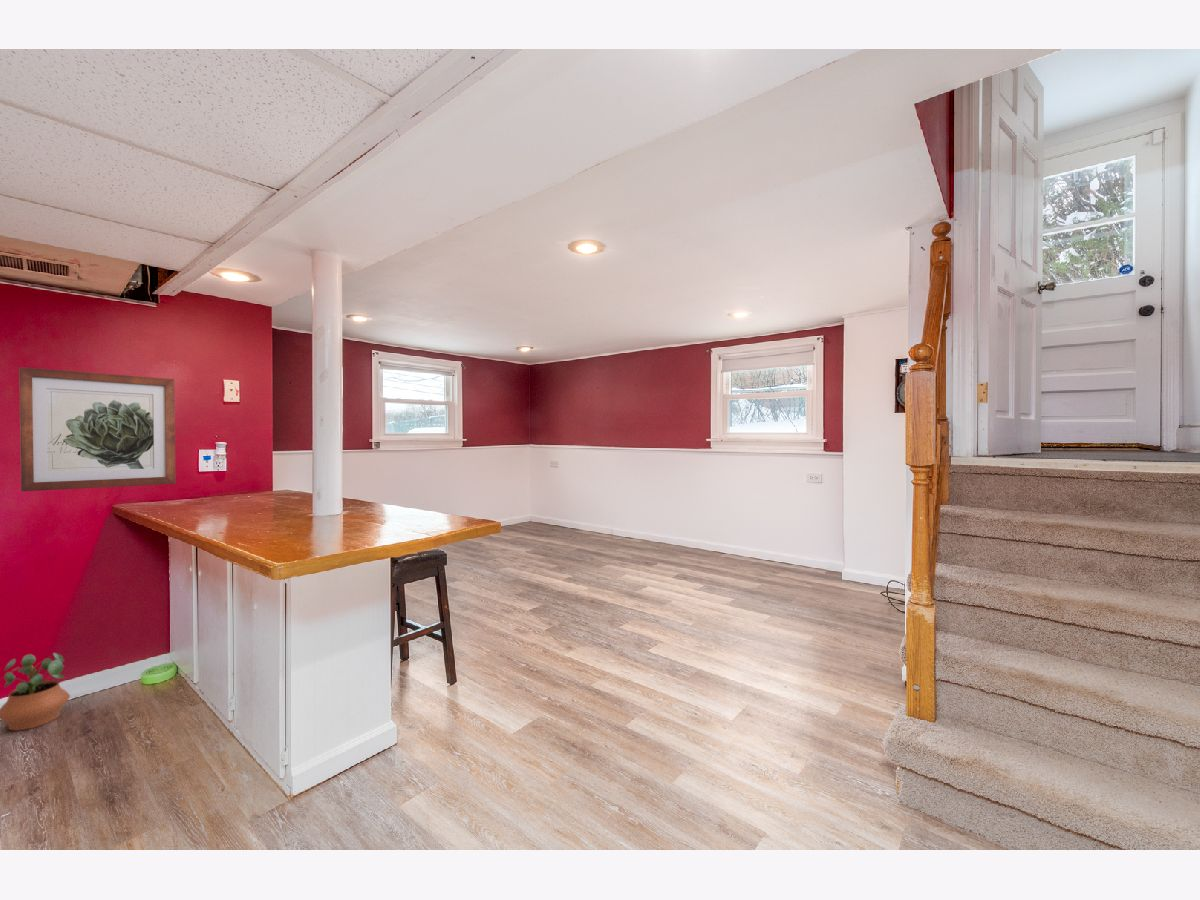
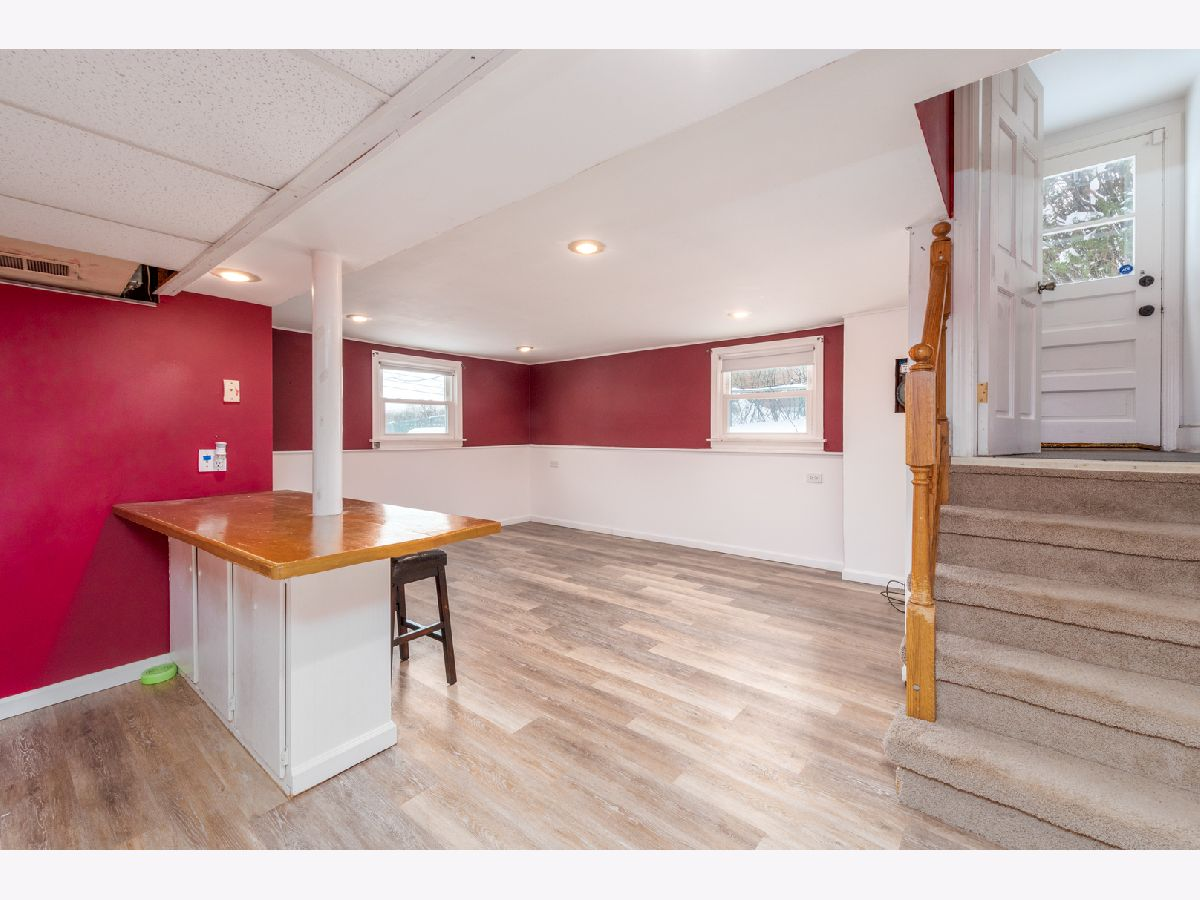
- wall art [18,366,176,492]
- potted plant [0,652,71,732]
